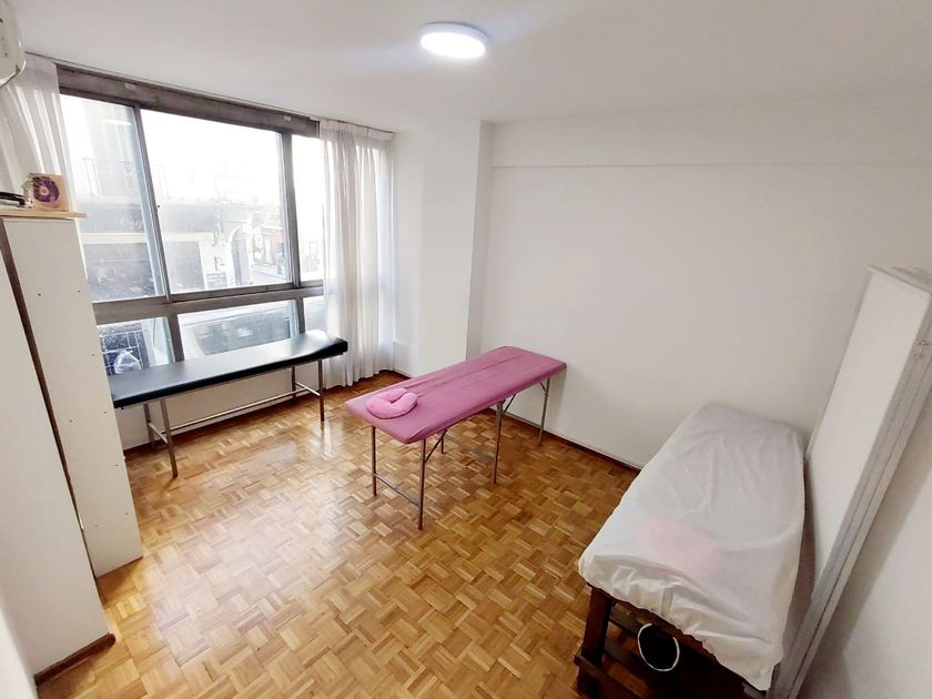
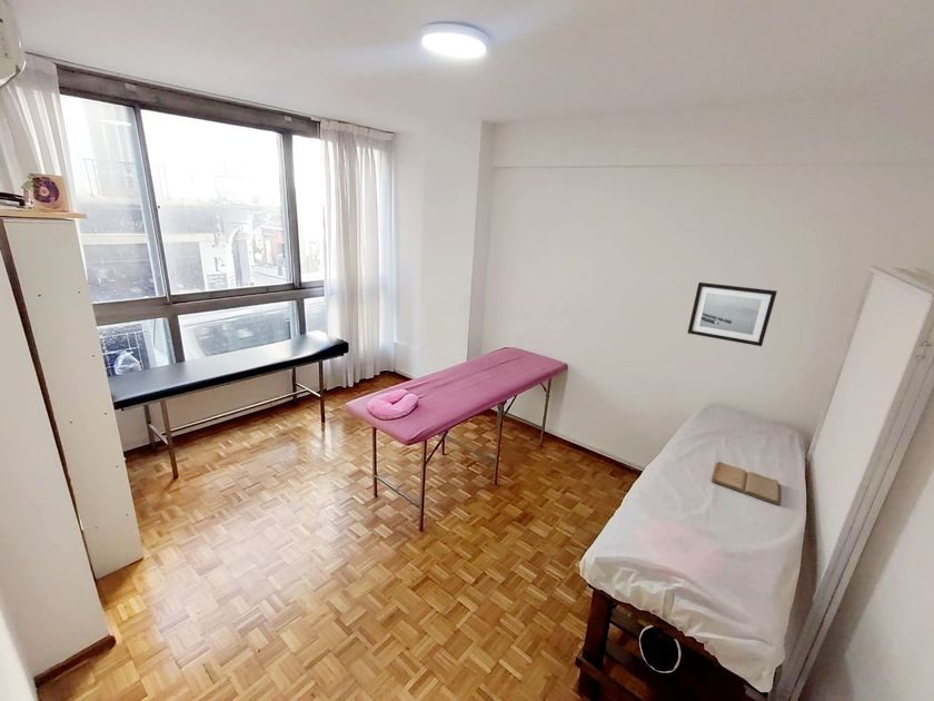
+ wall art [687,282,778,347]
+ book [711,461,781,506]
